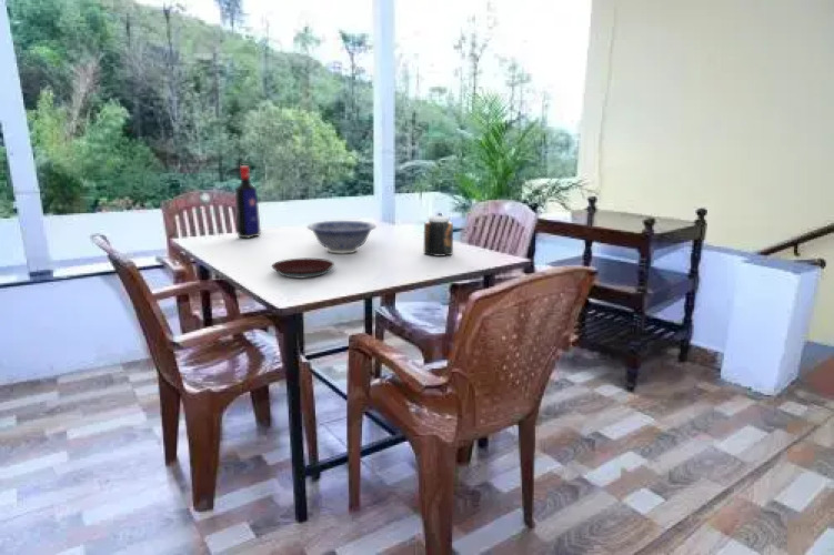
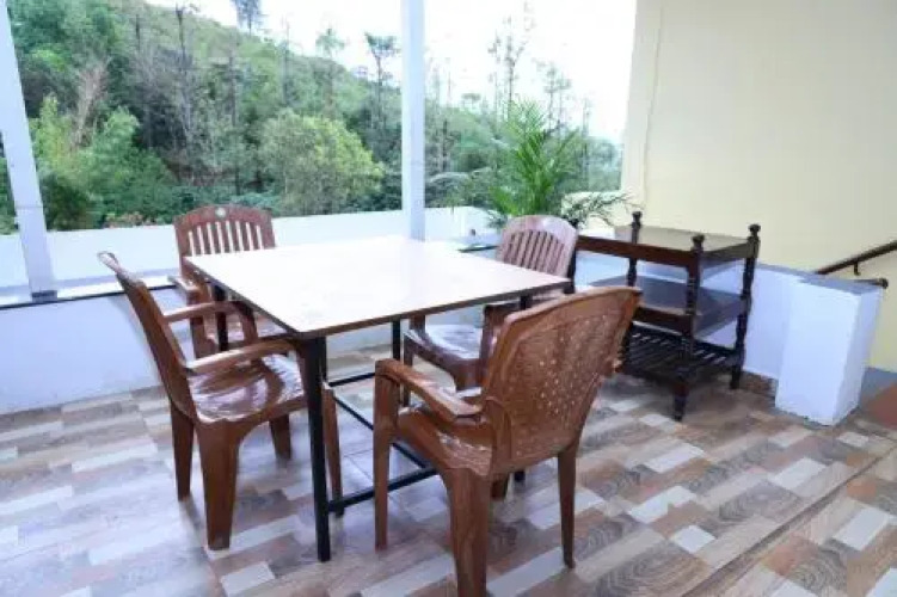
- liquor bottle [234,164,262,239]
- plate [271,258,335,280]
- jar [423,214,454,258]
- decorative bowl [307,220,378,255]
